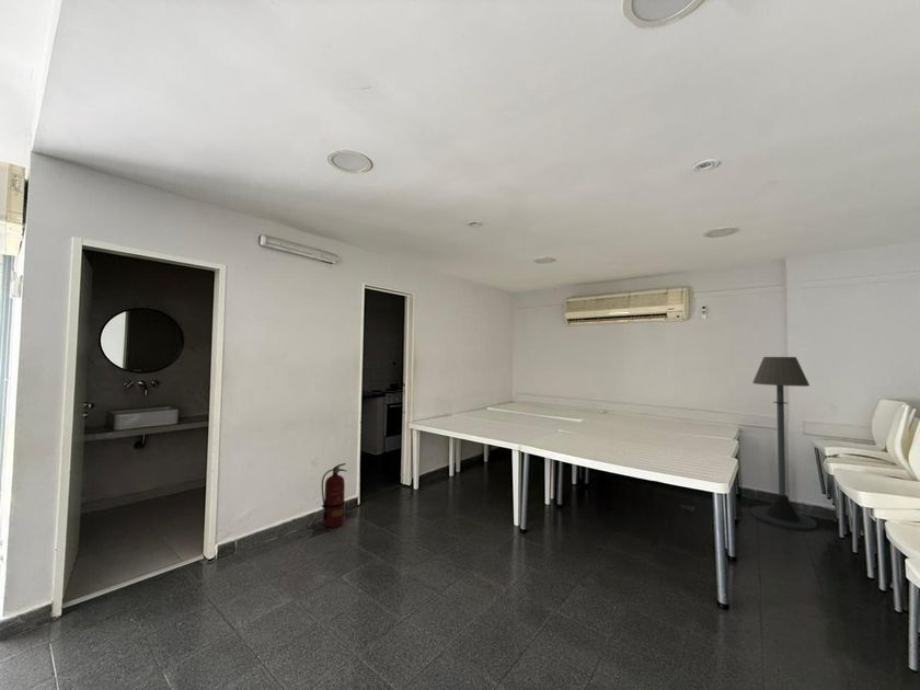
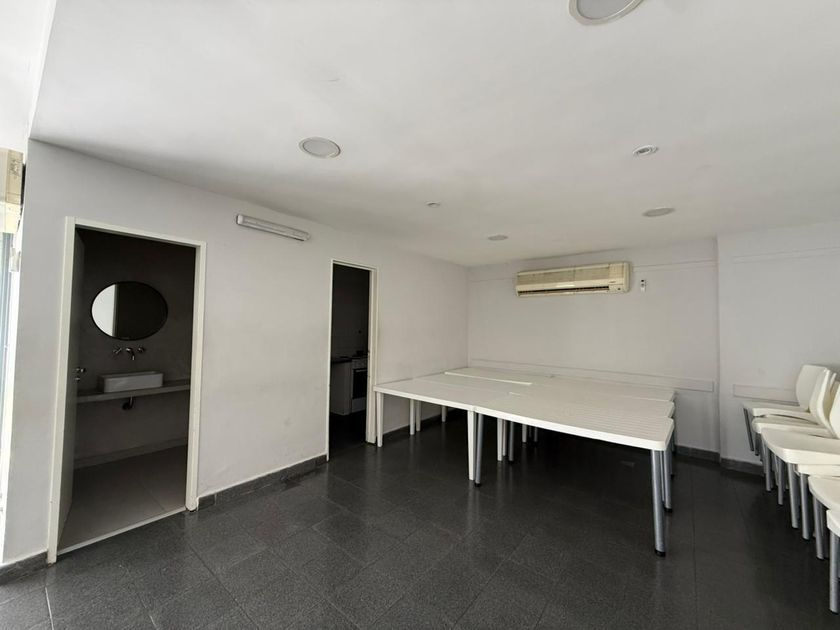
- floor lamp [749,356,818,531]
- fire extinguisher [321,462,347,528]
